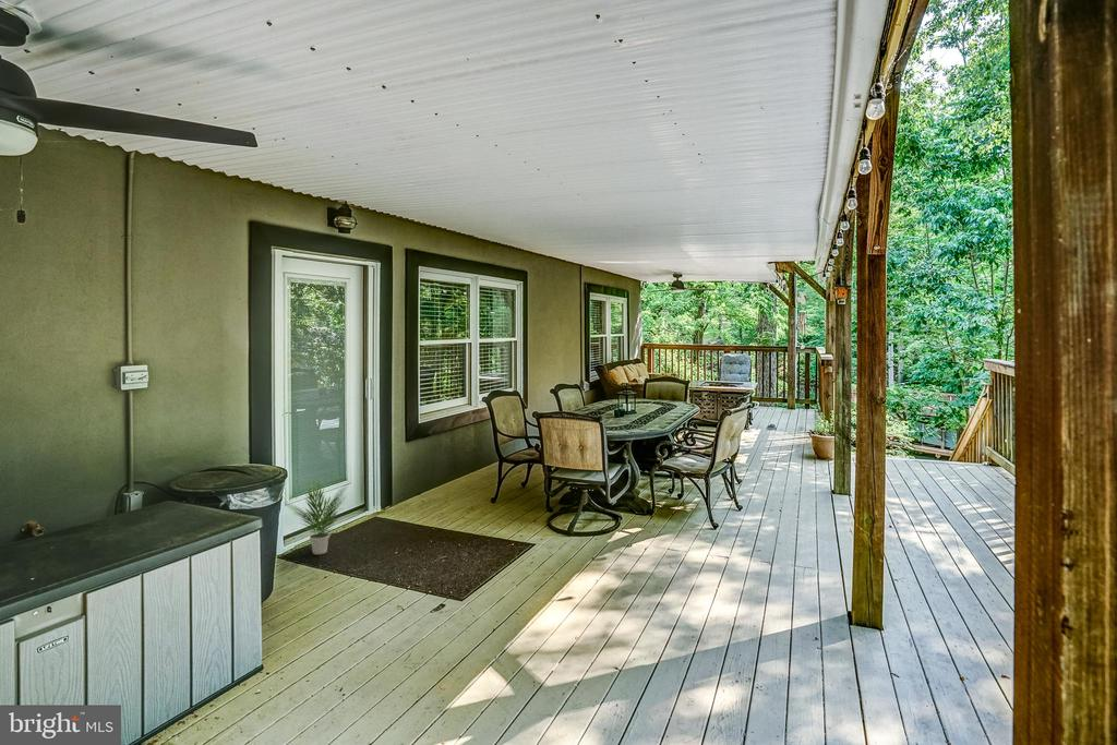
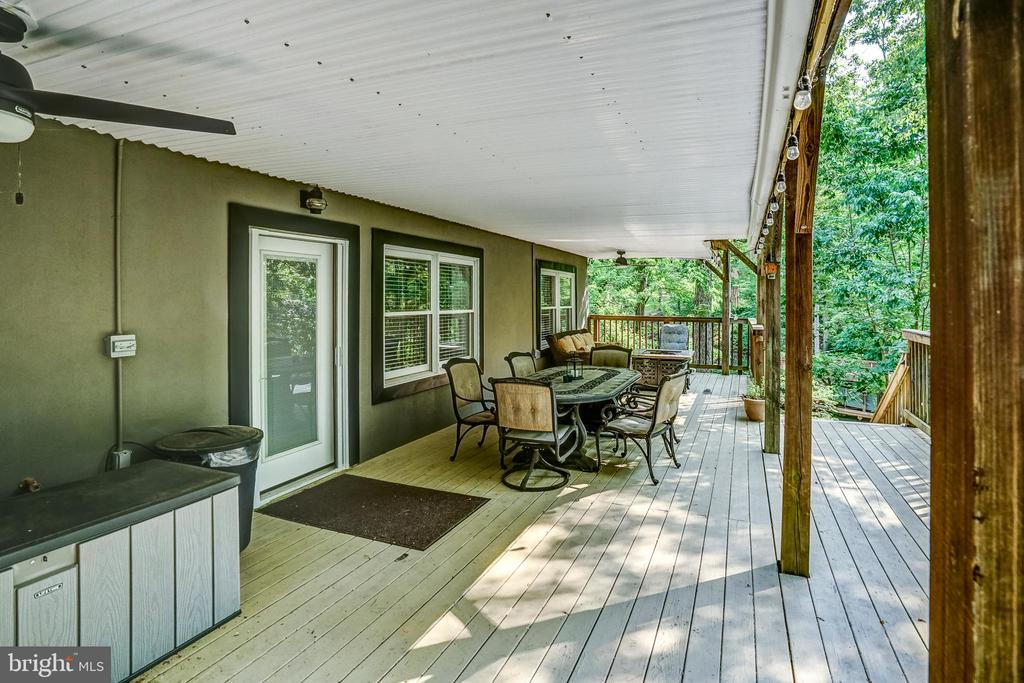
- potted plant [284,480,350,555]
